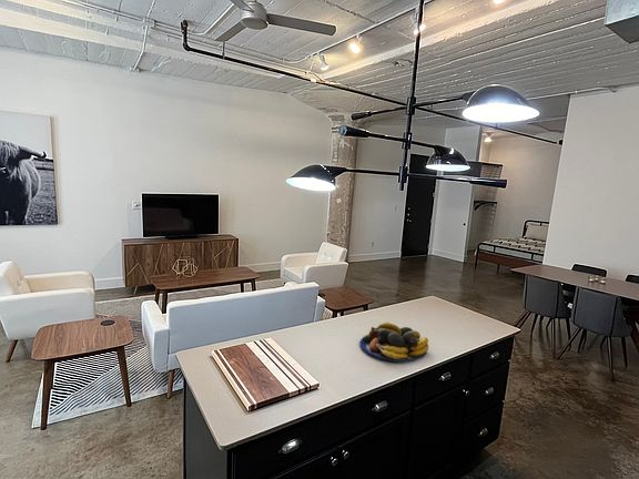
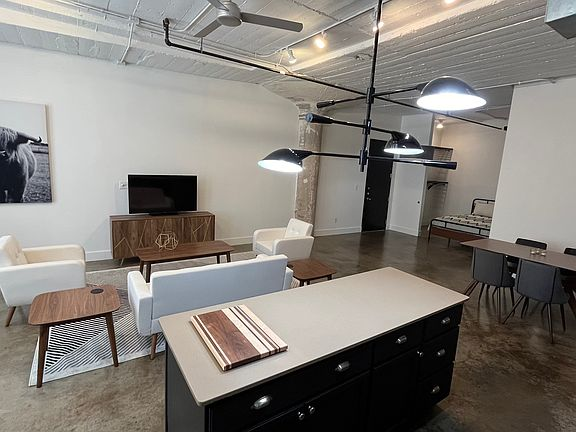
- fruit bowl [359,322,429,364]
